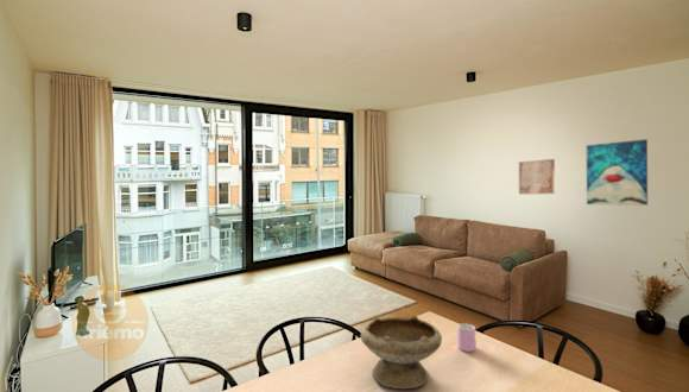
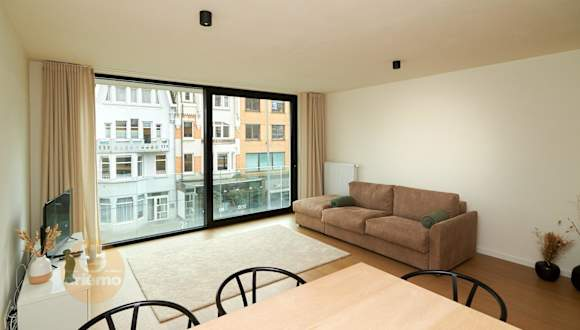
- wall art [518,158,556,195]
- wall art [586,138,649,207]
- cup [456,323,478,353]
- bowl [360,314,443,390]
